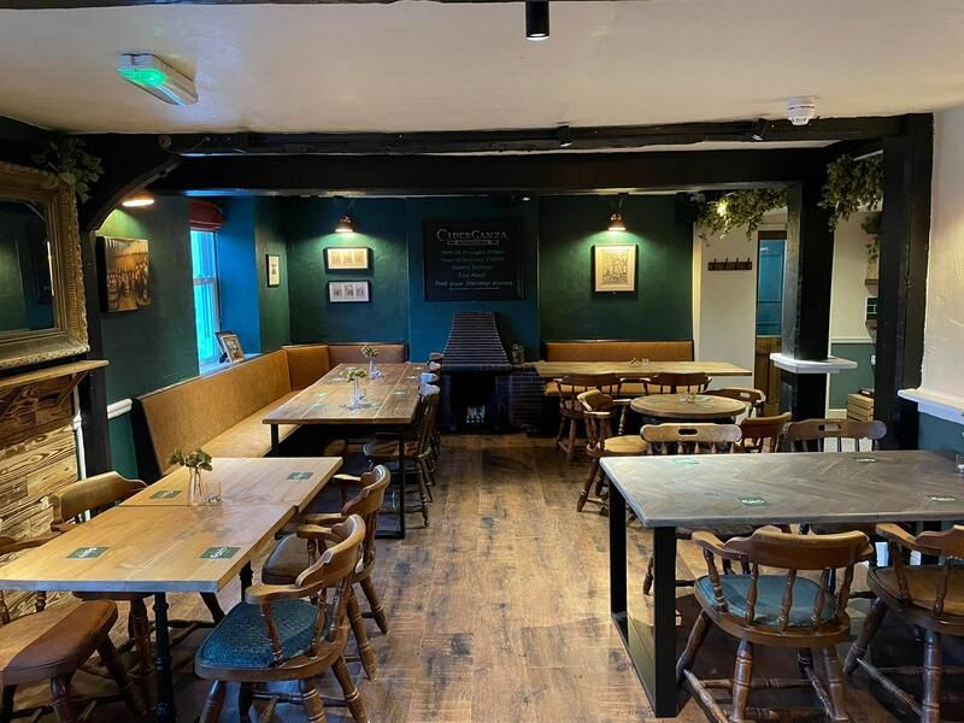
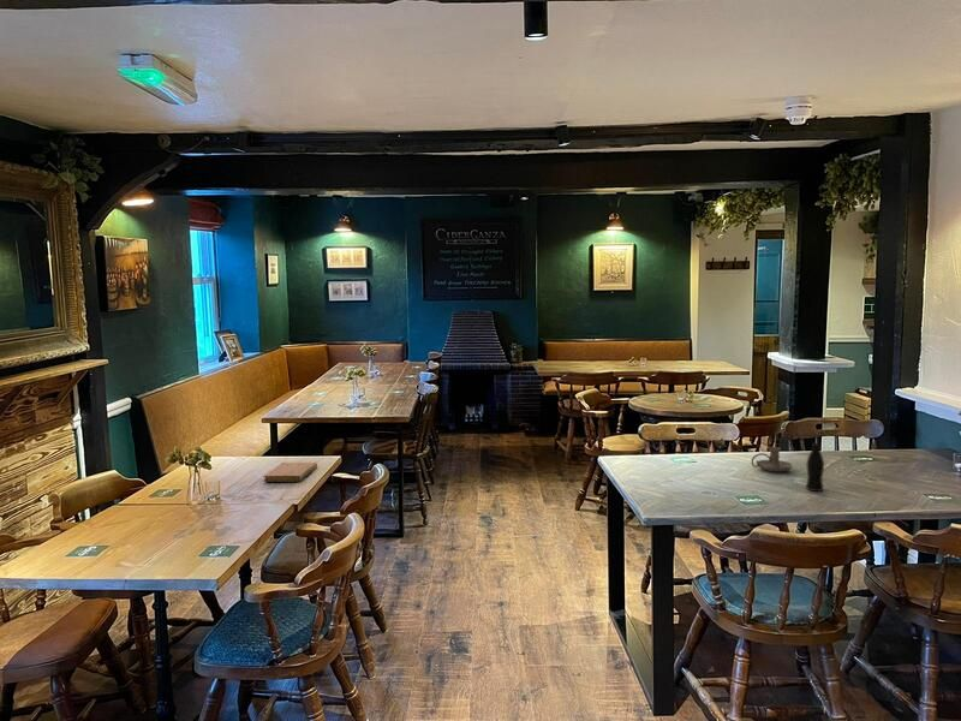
+ notebook [262,461,318,483]
+ candle holder [751,446,794,472]
+ bottle [805,430,830,493]
